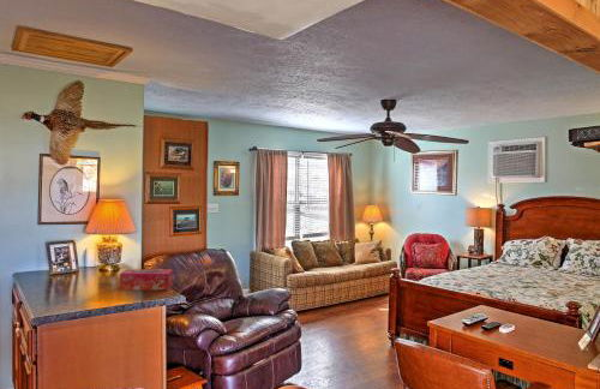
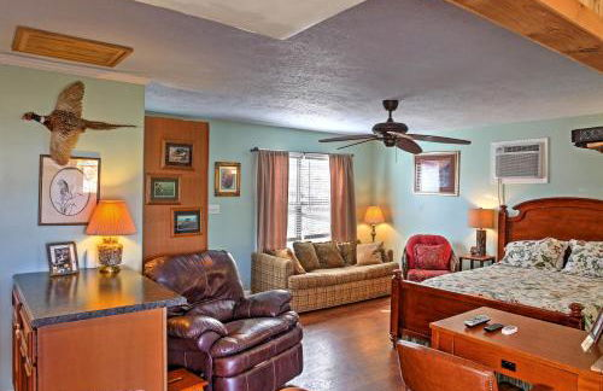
- tissue box [119,268,174,292]
